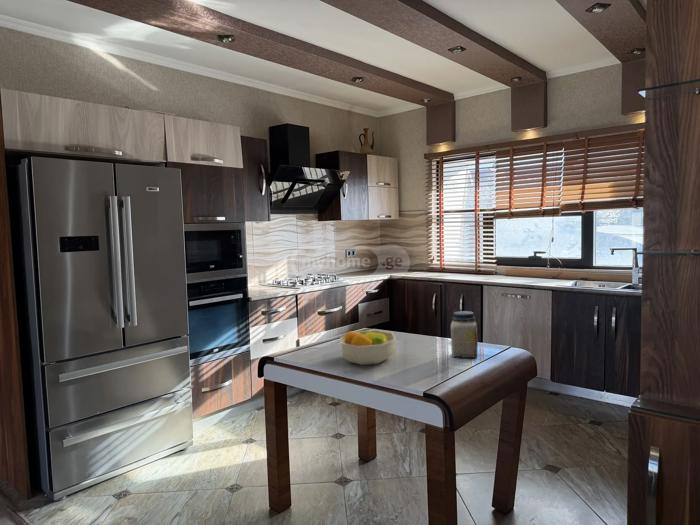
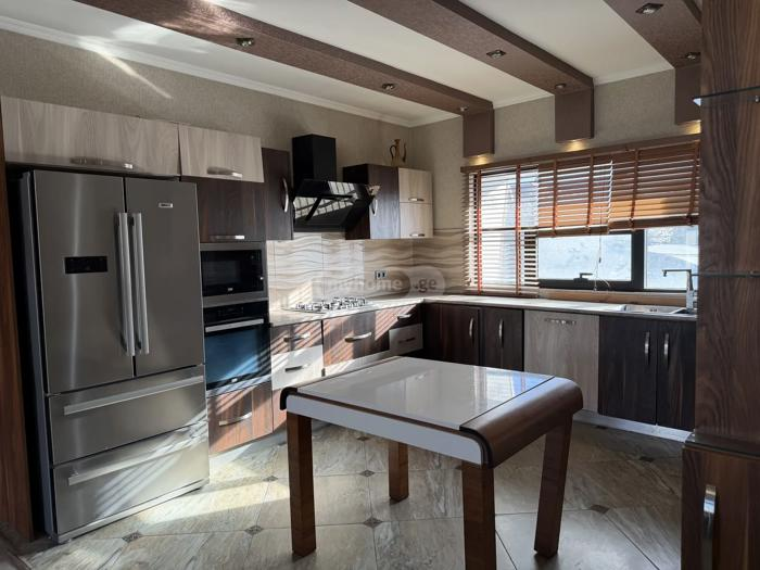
- fruit bowl [340,329,397,366]
- jar [450,310,479,359]
